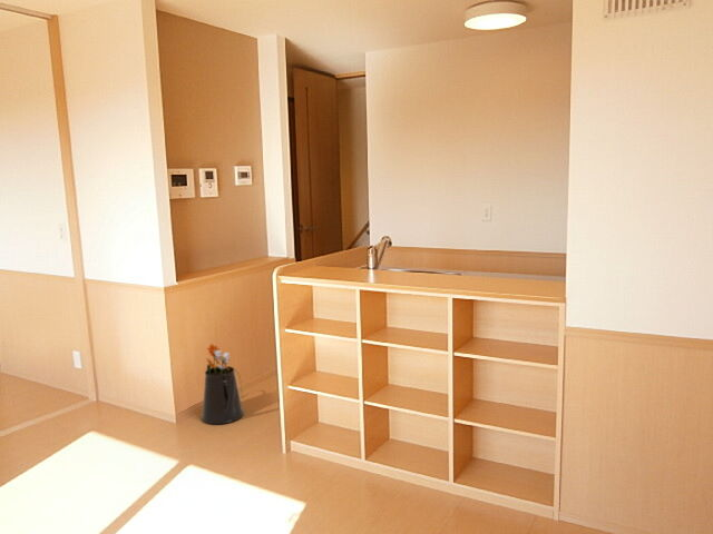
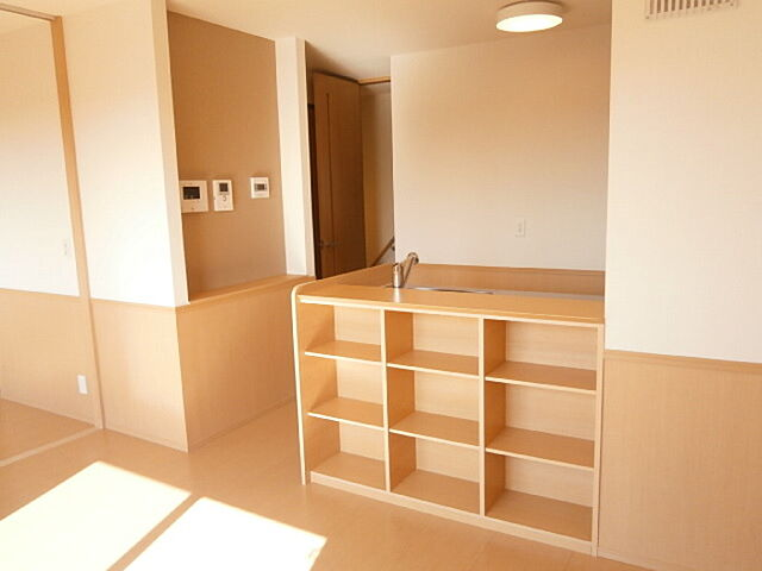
- watering can [201,343,245,425]
